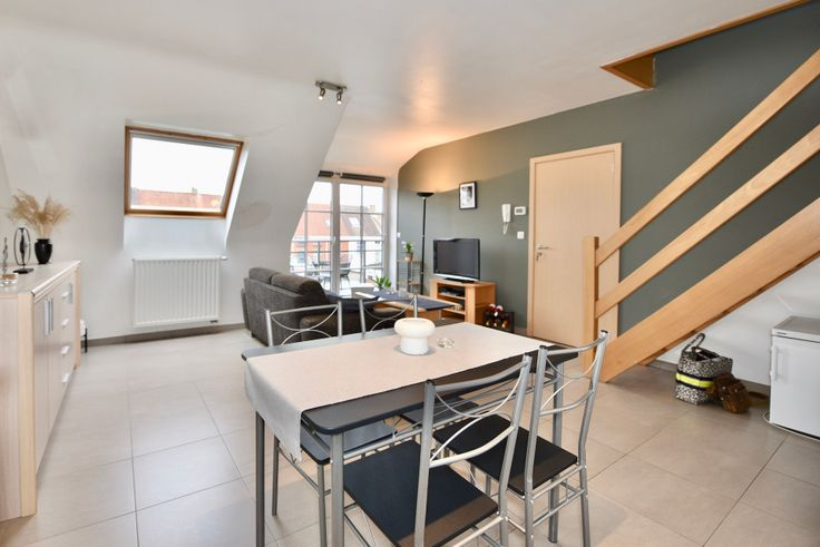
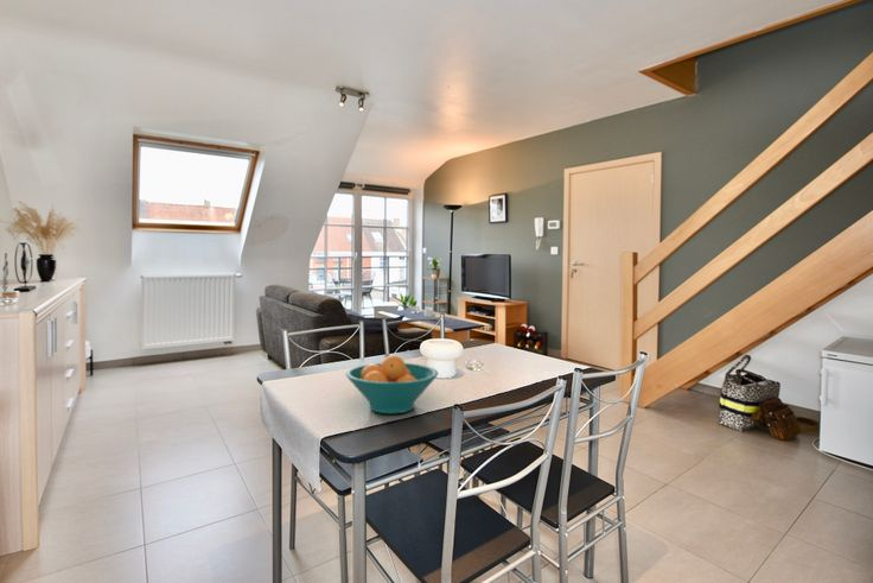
+ fruit bowl [344,354,439,414]
